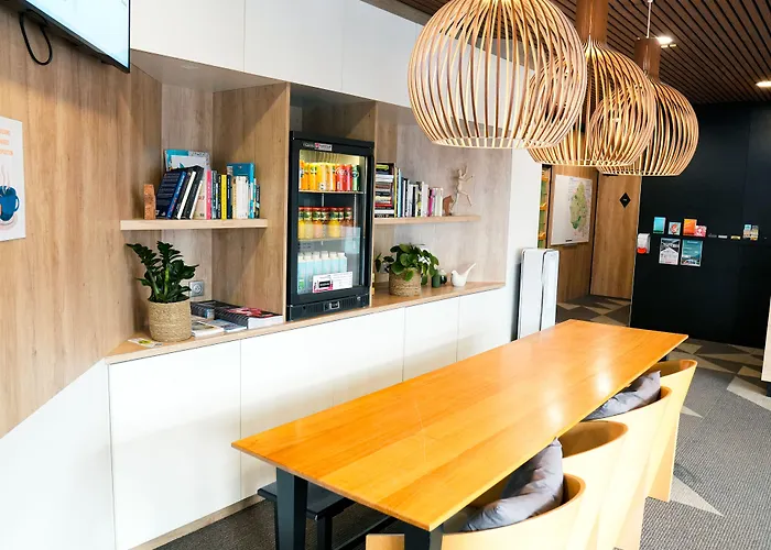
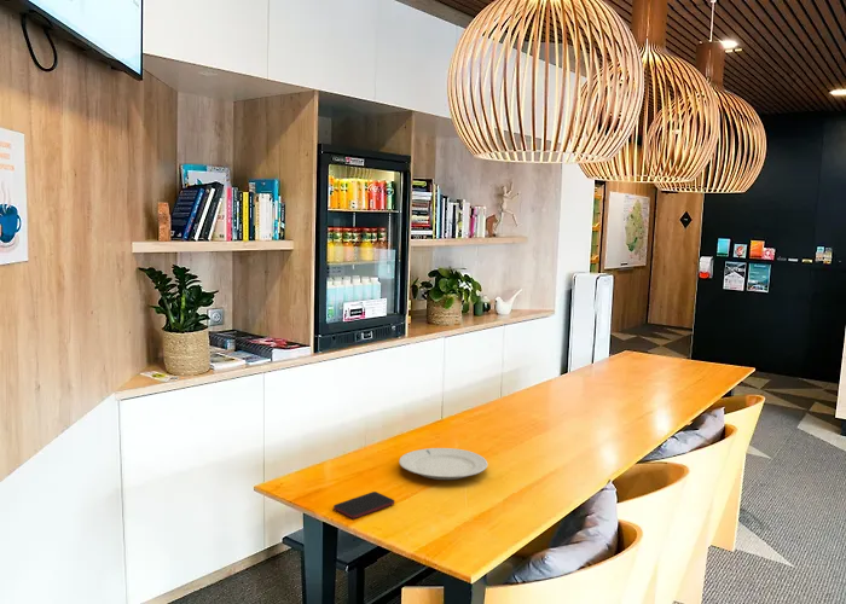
+ smartphone [332,490,396,519]
+ chinaware [398,447,488,481]
